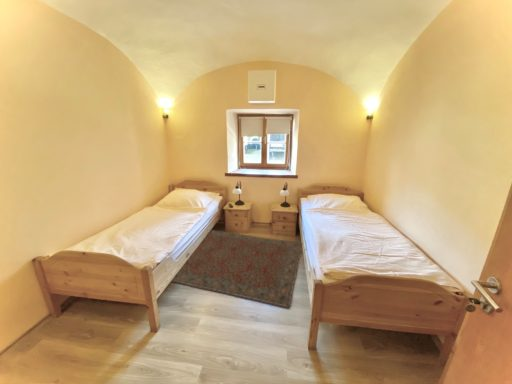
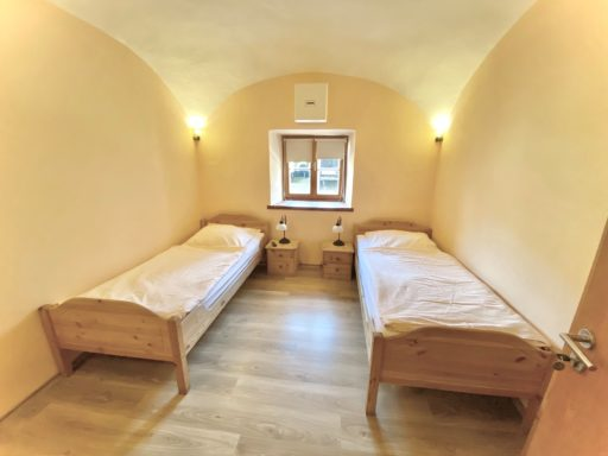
- rug [171,229,303,309]
